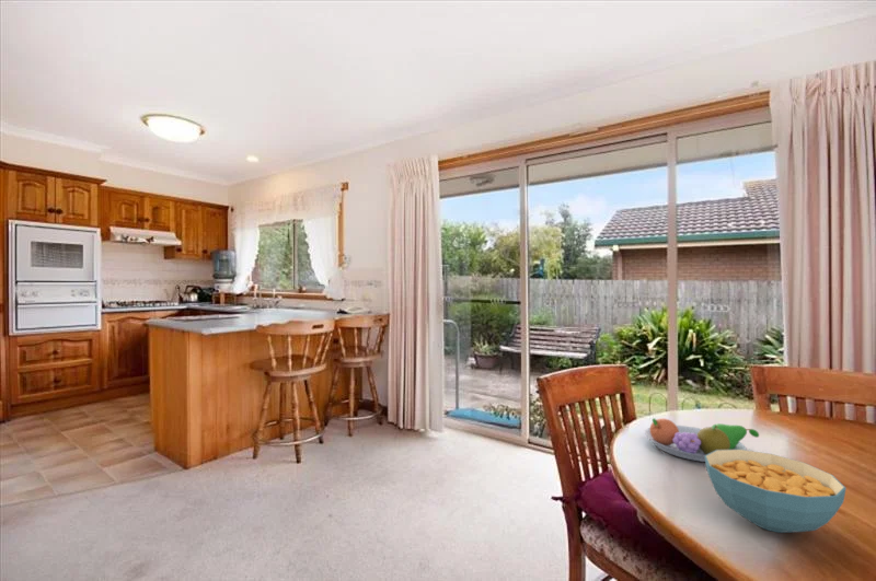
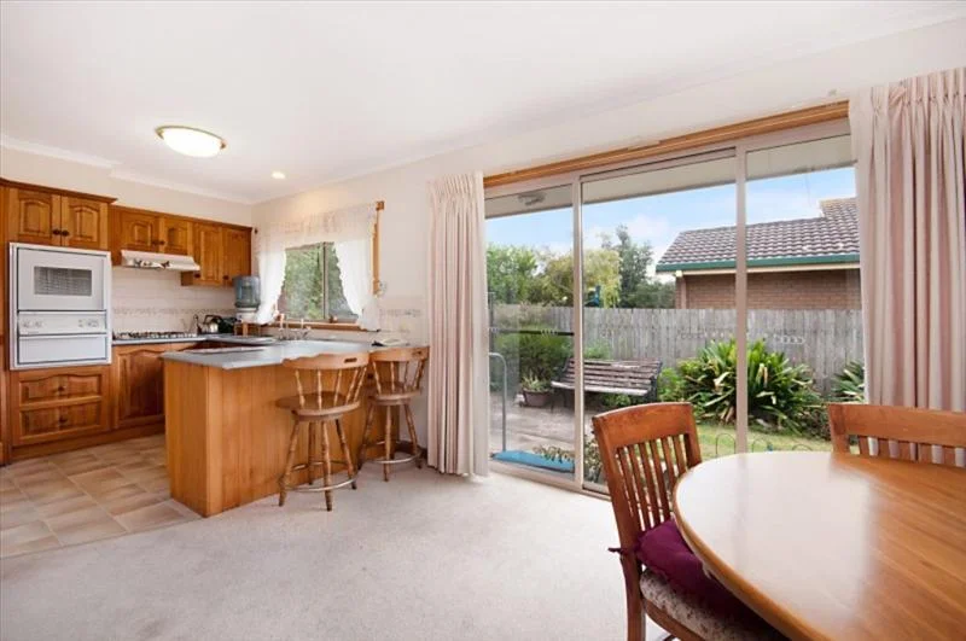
- fruit bowl [644,417,760,463]
- cereal bowl [704,450,848,534]
